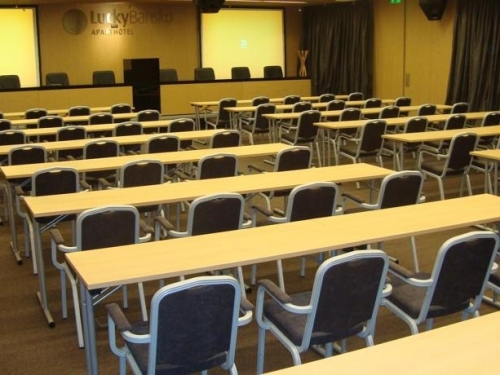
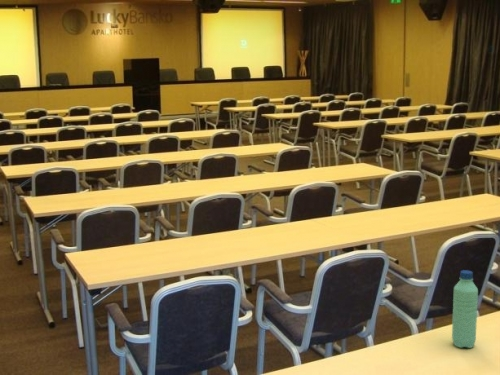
+ water bottle [451,269,479,349]
